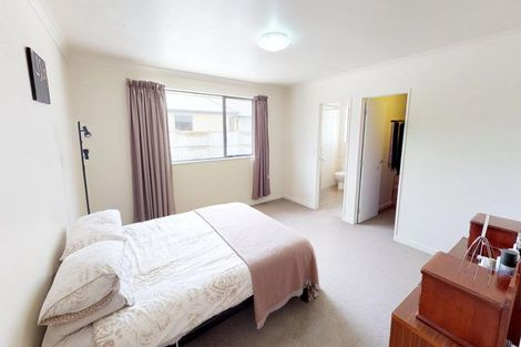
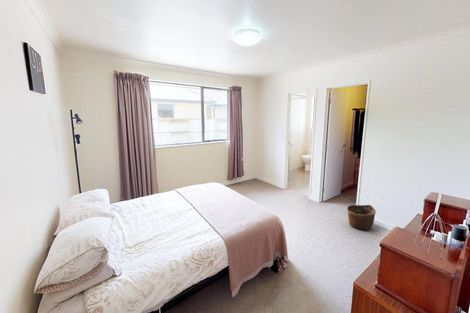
+ basket [346,204,377,231]
